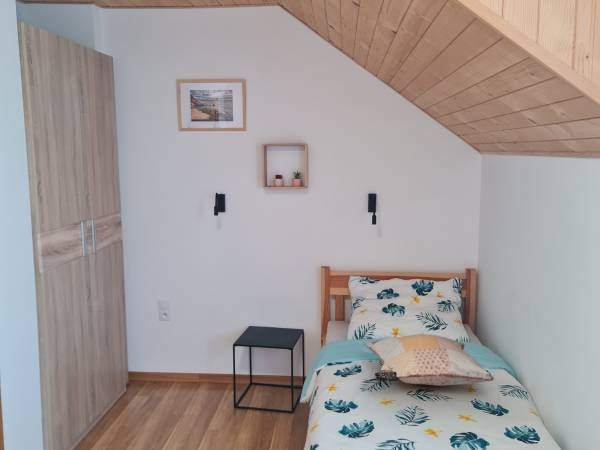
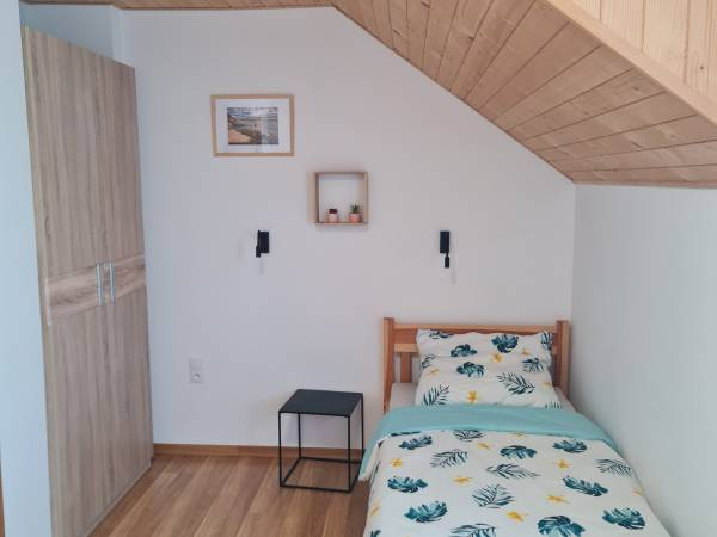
- decorative pillow [363,333,495,387]
